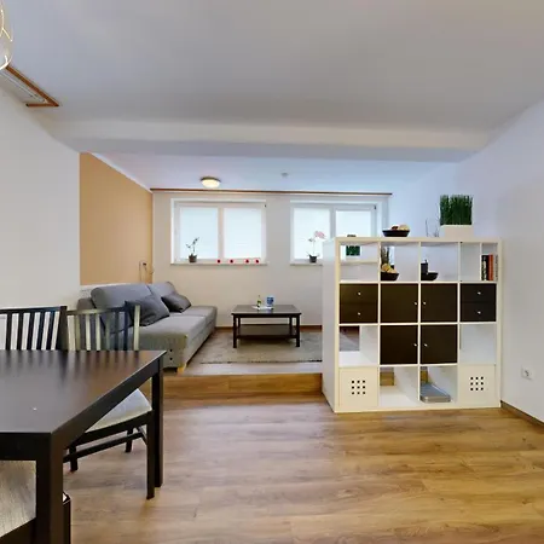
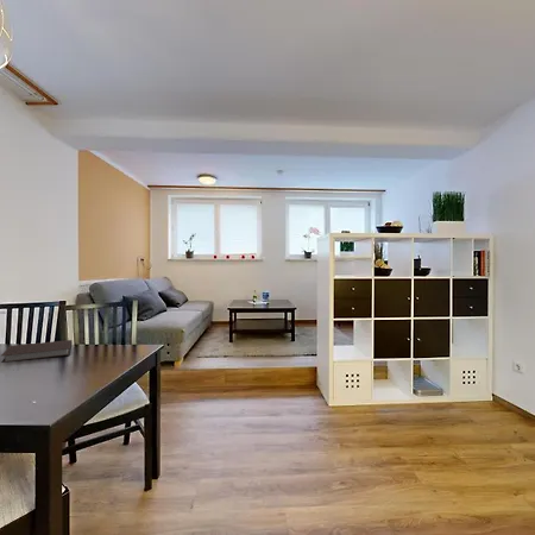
+ notebook [0,339,73,364]
